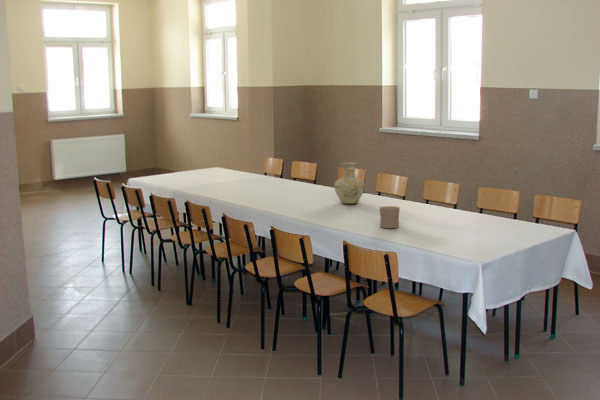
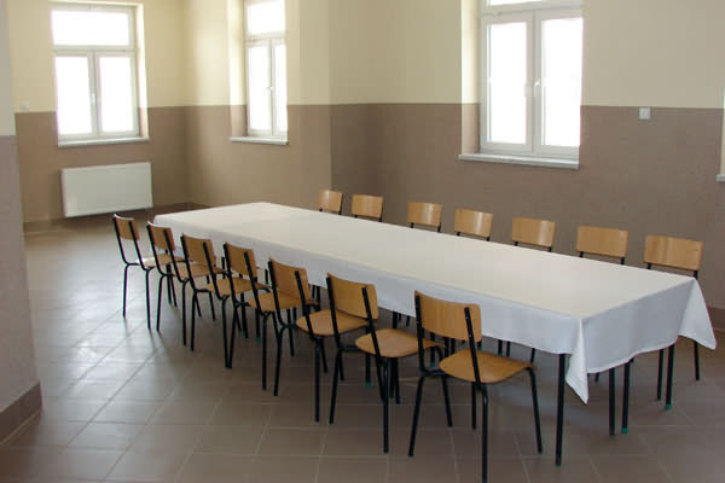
- vase [333,162,366,205]
- cup [379,205,401,229]
